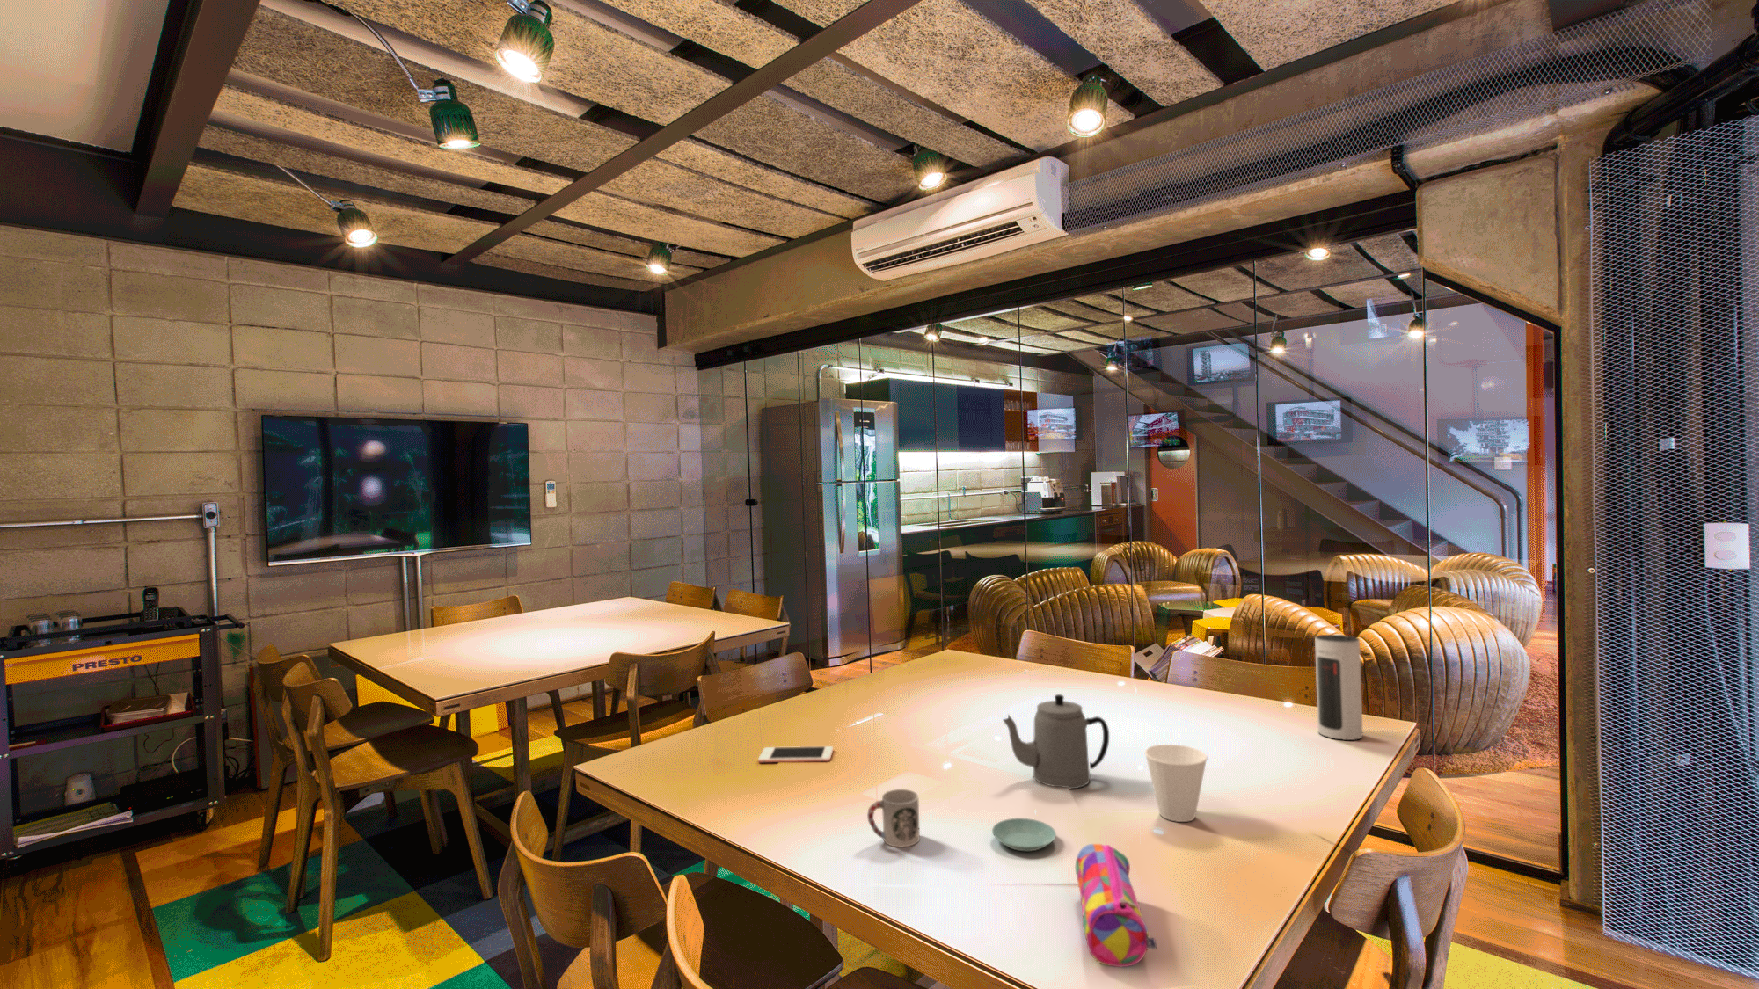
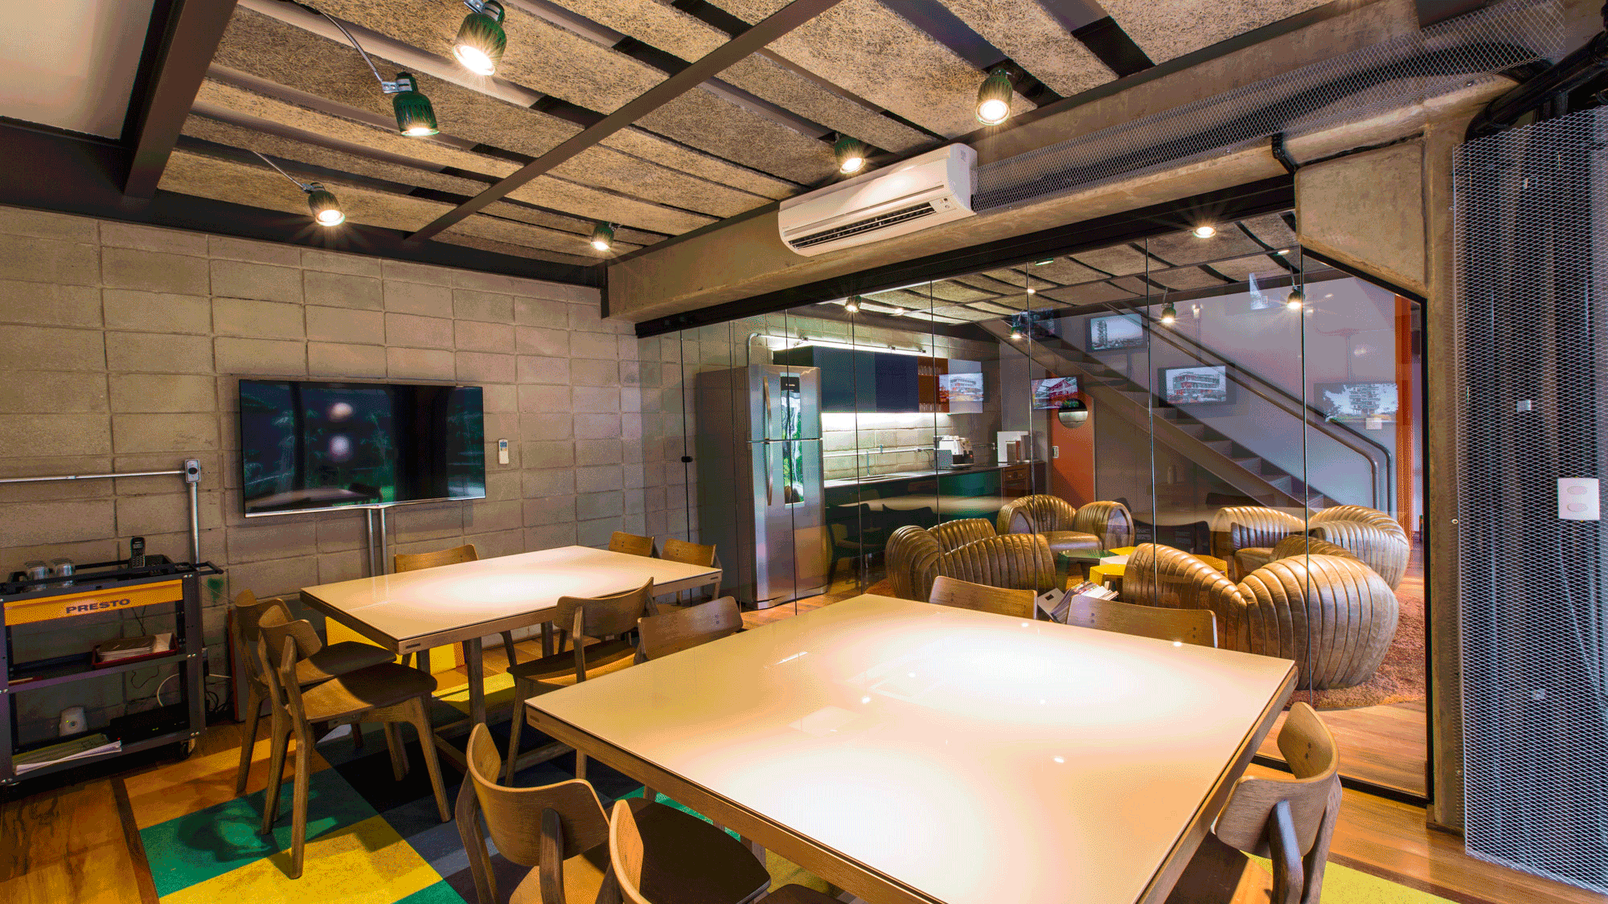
- cell phone [757,745,834,763]
- cup [866,789,921,849]
- teapot [1002,693,1110,790]
- cup [1144,744,1208,822]
- pencil case [1075,843,1157,968]
- saucer [991,818,1057,853]
- speaker [1314,634,1364,741]
